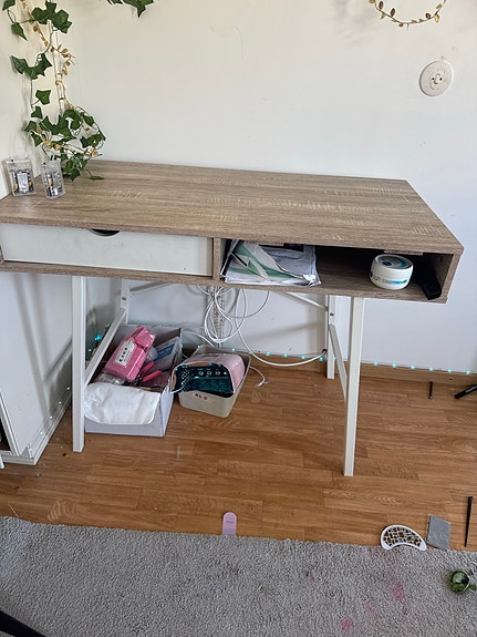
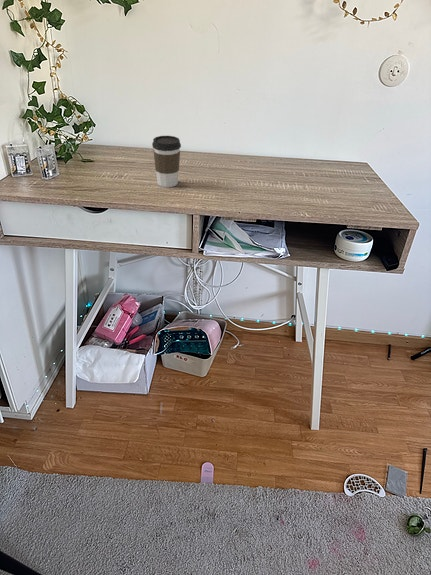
+ coffee cup [151,135,182,188]
